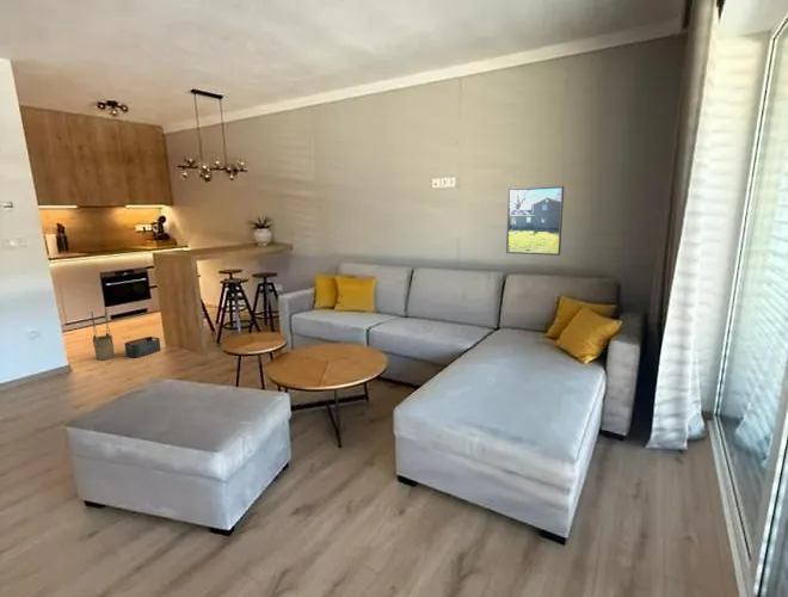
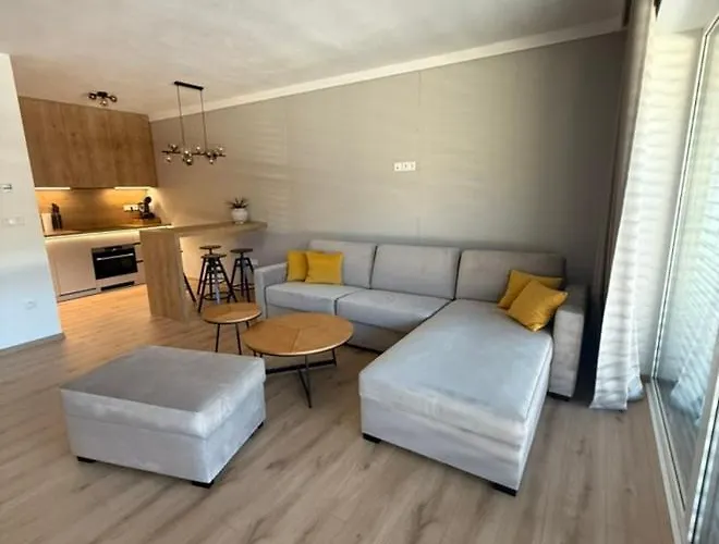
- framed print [505,185,565,257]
- storage bin [123,336,162,358]
- bucket [90,308,116,361]
